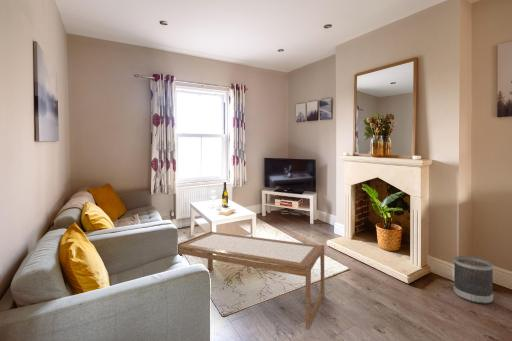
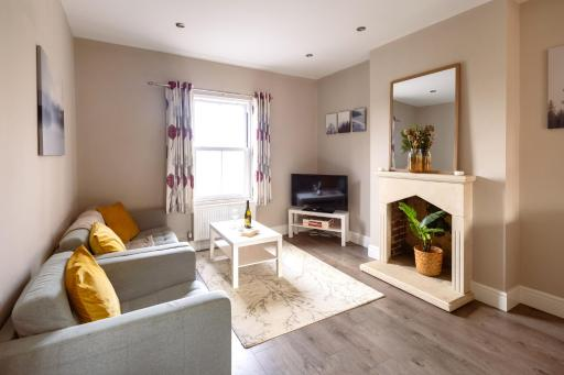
- wastebasket [453,255,494,304]
- coffee table [177,230,325,330]
